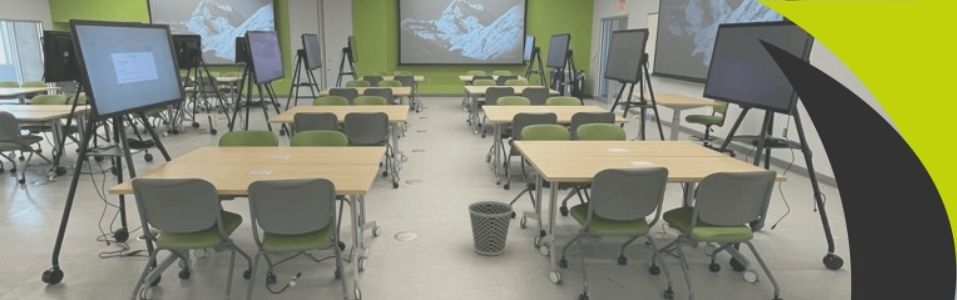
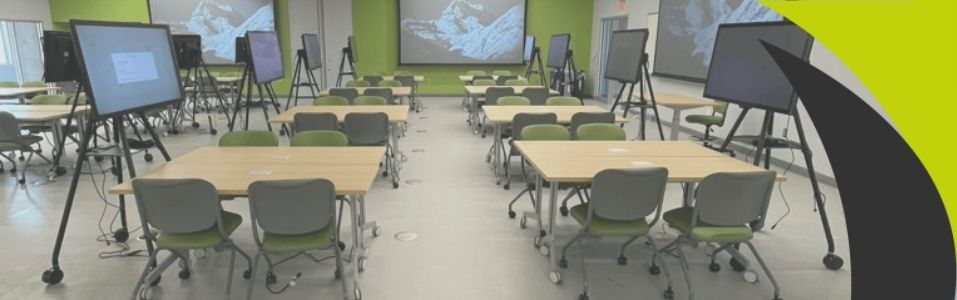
- wastebasket [467,200,514,257]
